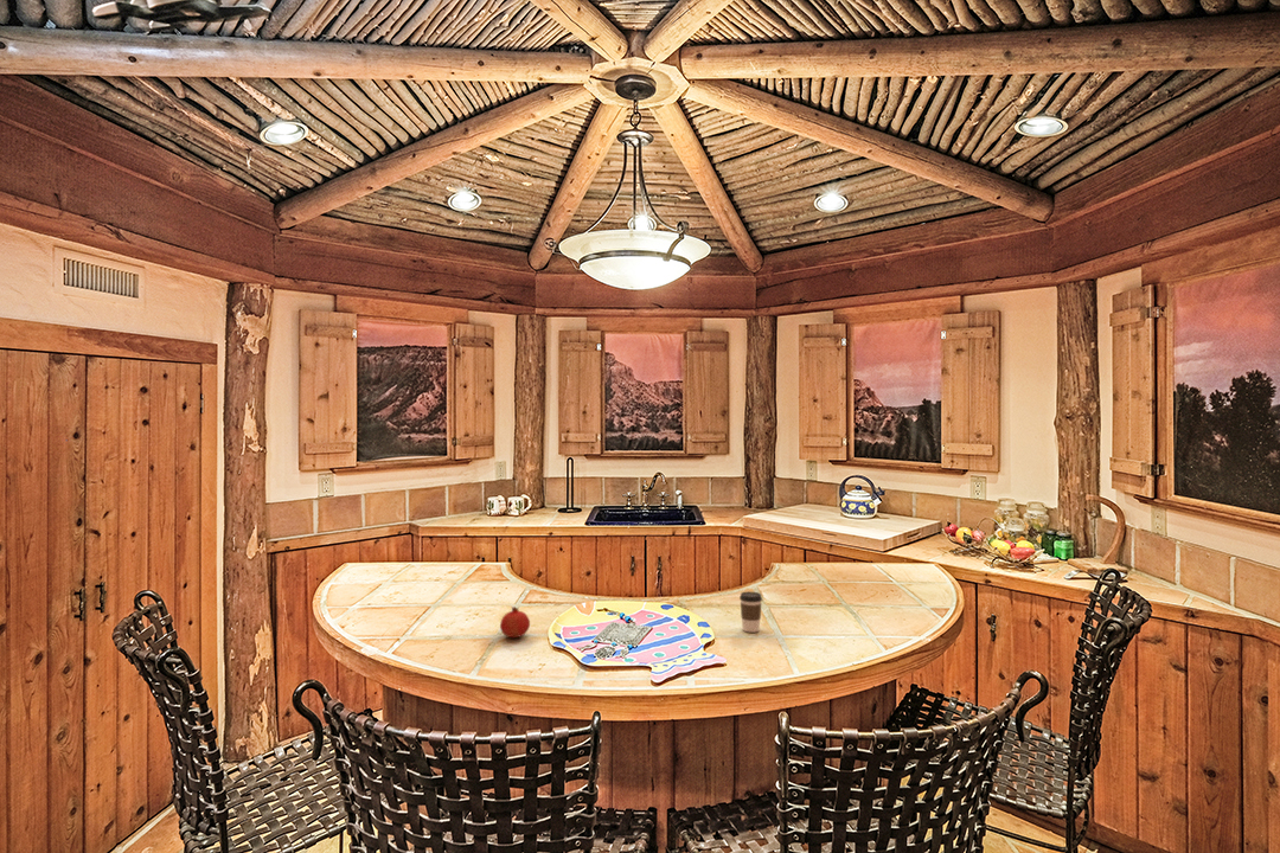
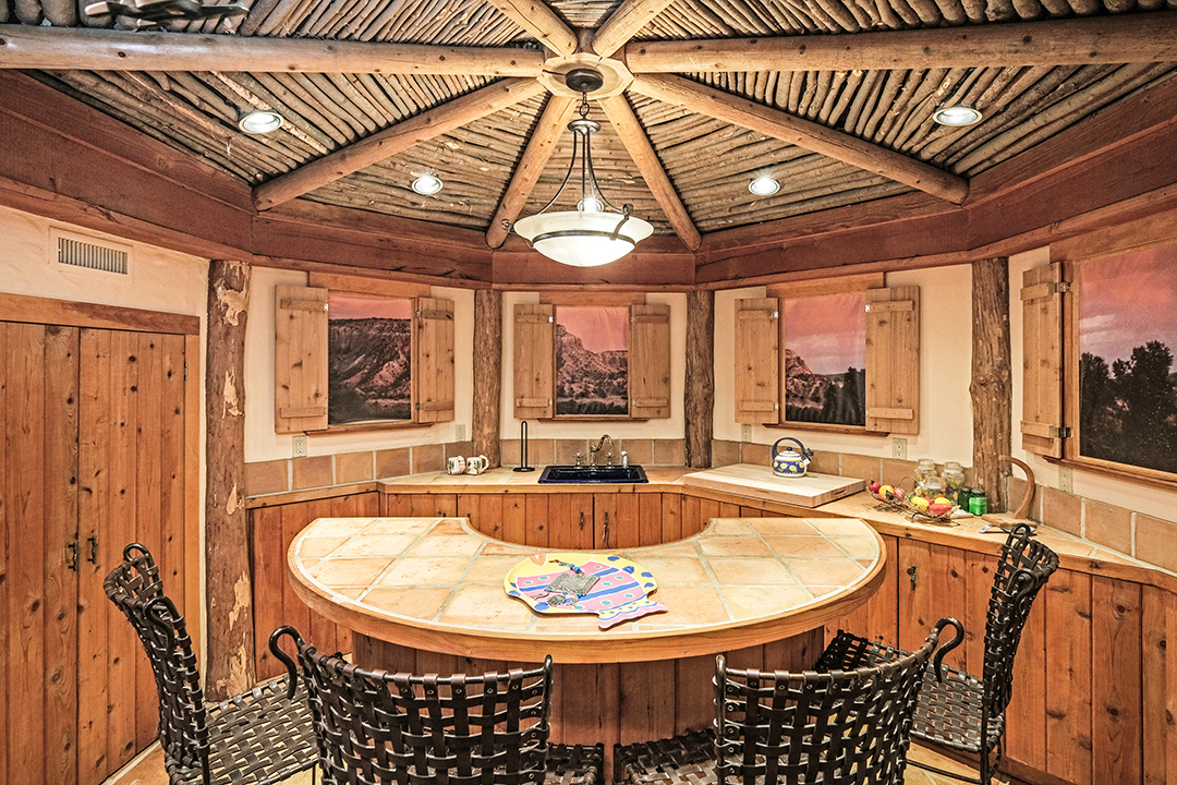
- coffee cup [738,590,763,634]
- fruit [499,605,531,639]
